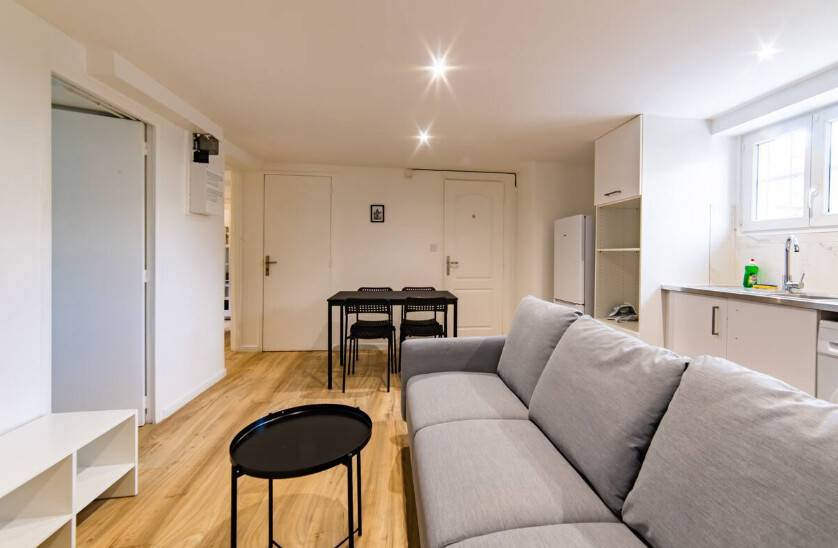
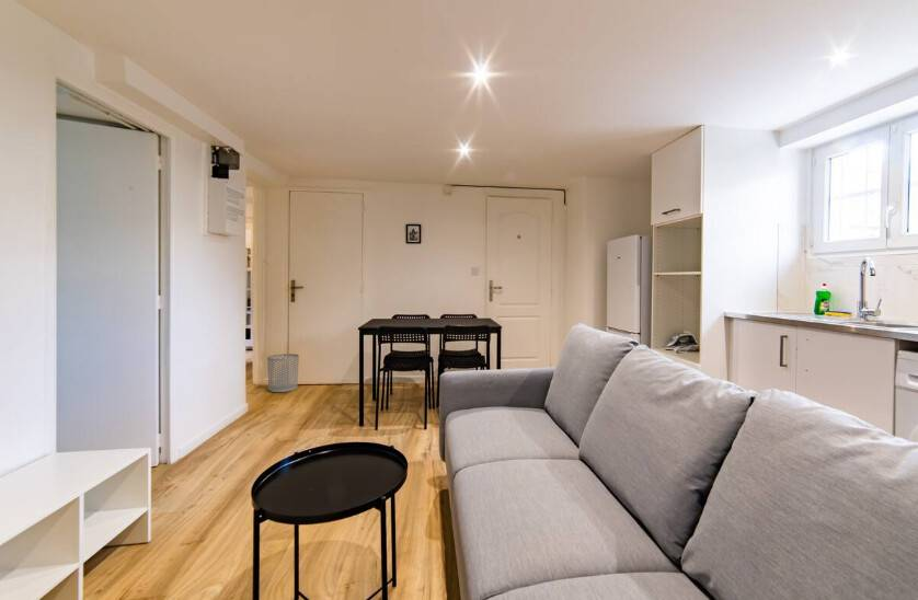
+ waste bin [266,353,300,393]
